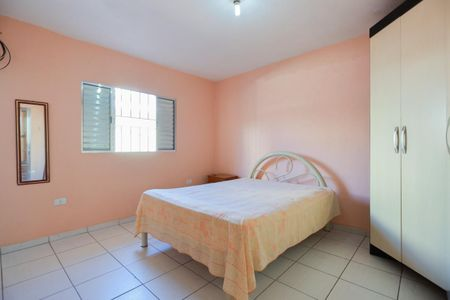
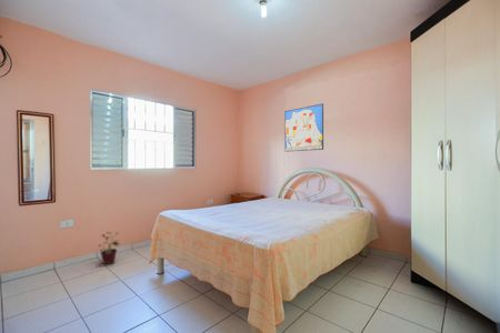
+ wall art [283,102,324,153]
+ potted plant [97,231,120,265]
